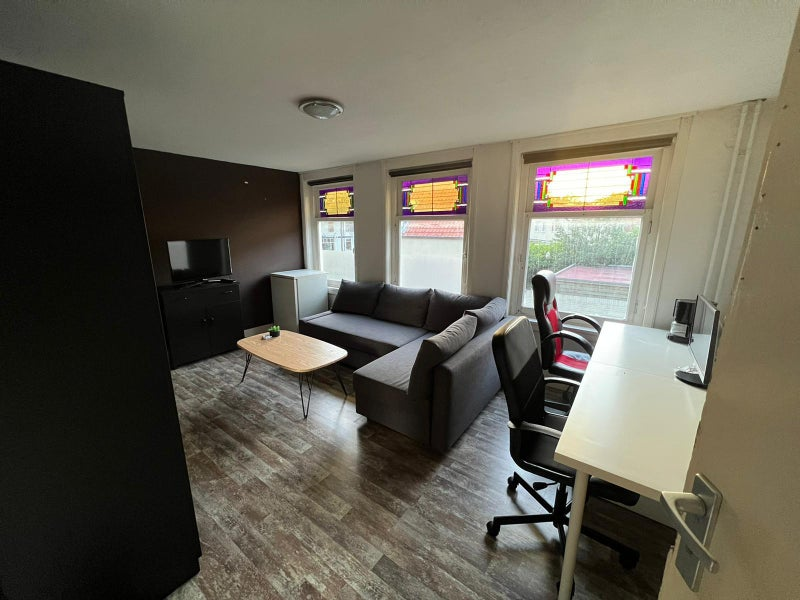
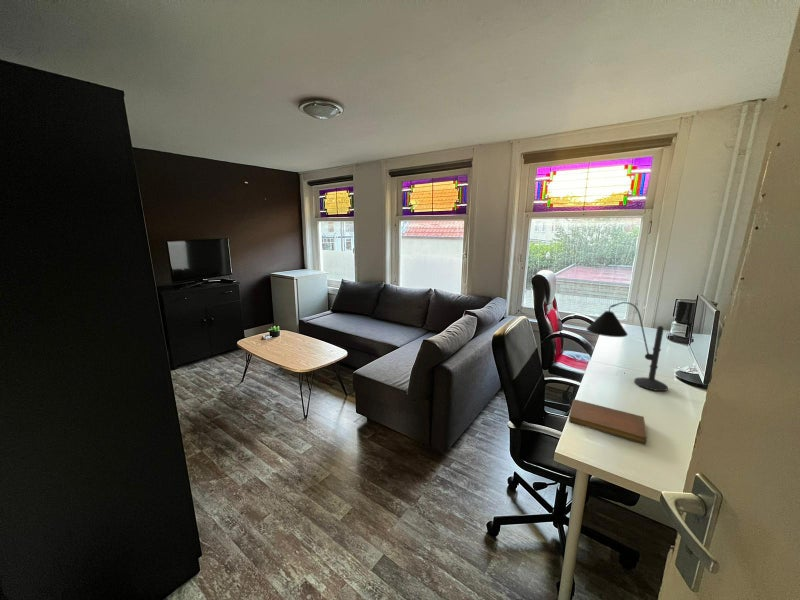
+ notebook [568,398,648,445]
+ desk lamp [586,301,669,392]
